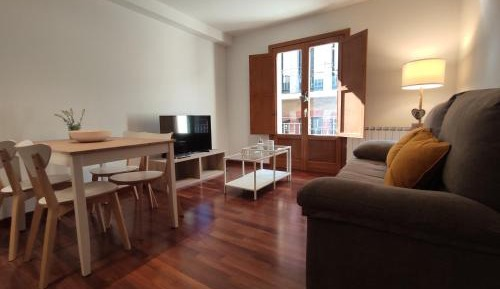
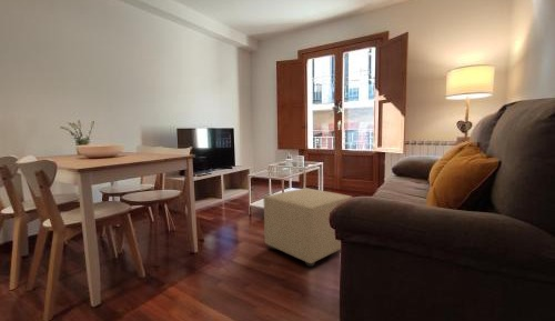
+ ottoman [263,187,353,268]
